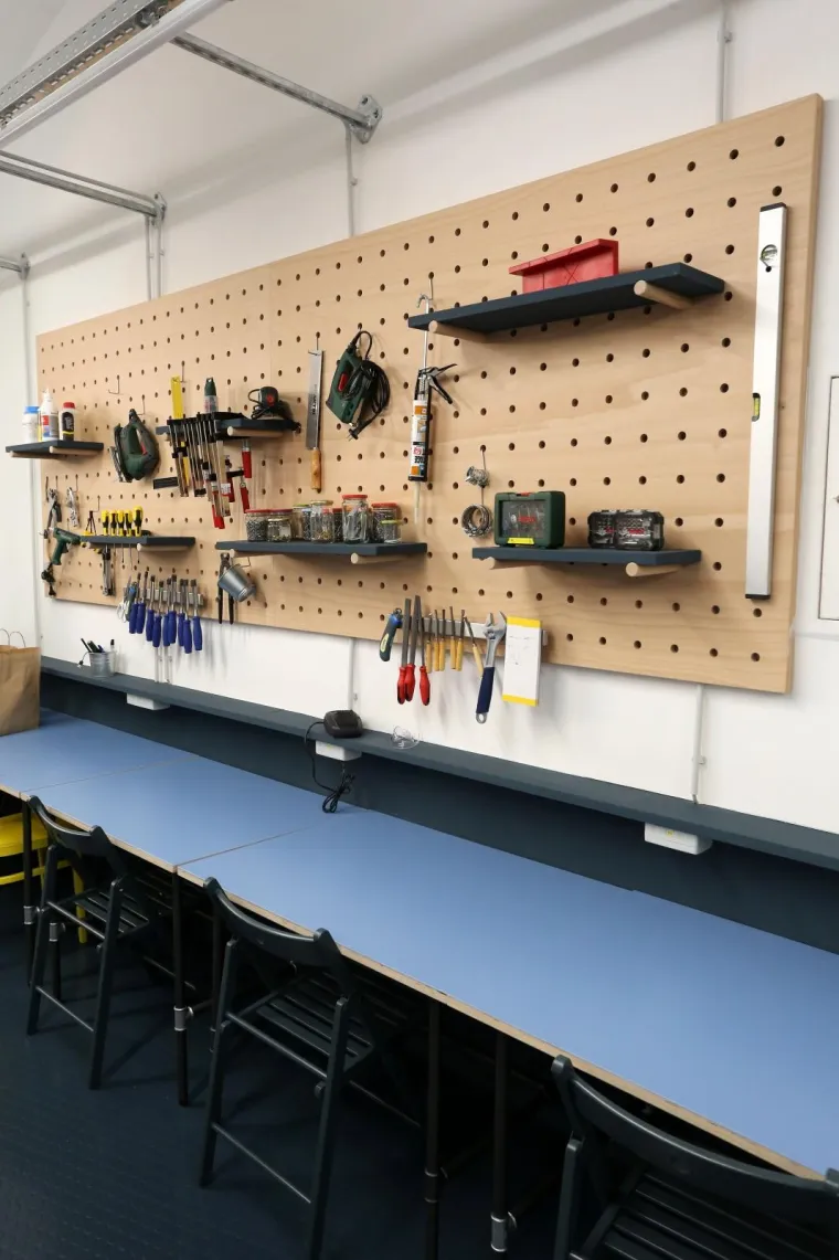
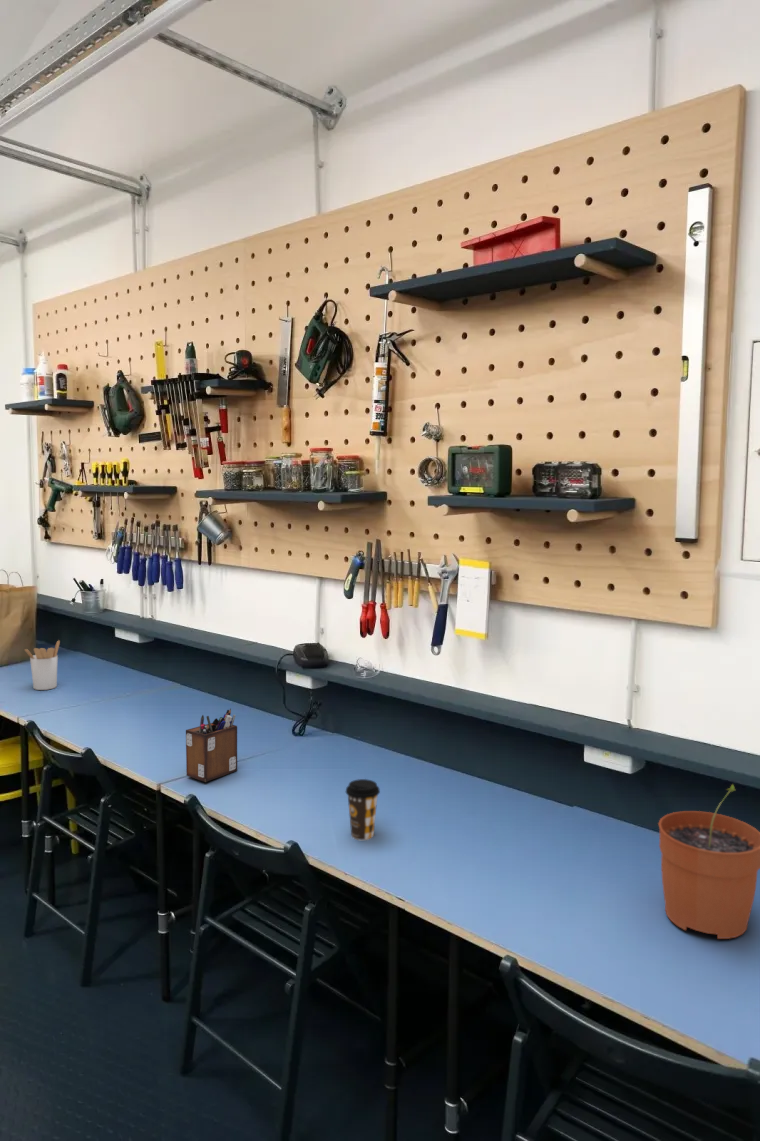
+ utensil holder [23,639,61,691]
+ coffee cup [345,778,381,841]
+ desk organizer [185,707,238,783]
+ plant pot [657,783,760,940]
